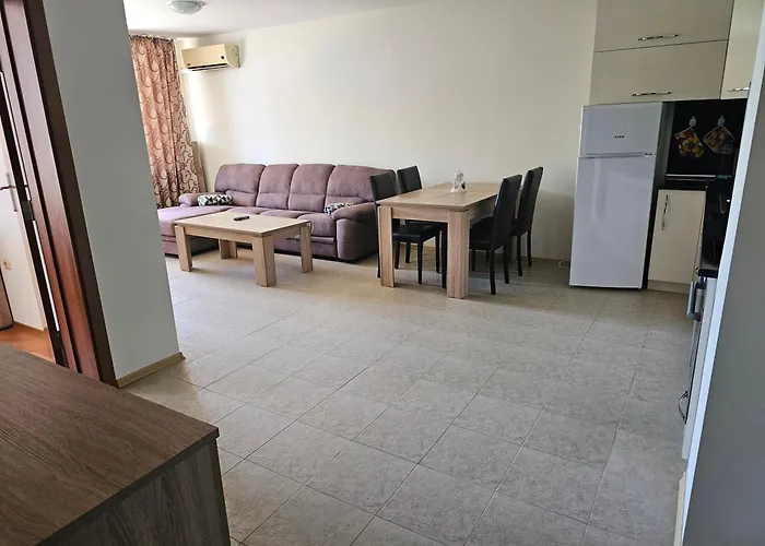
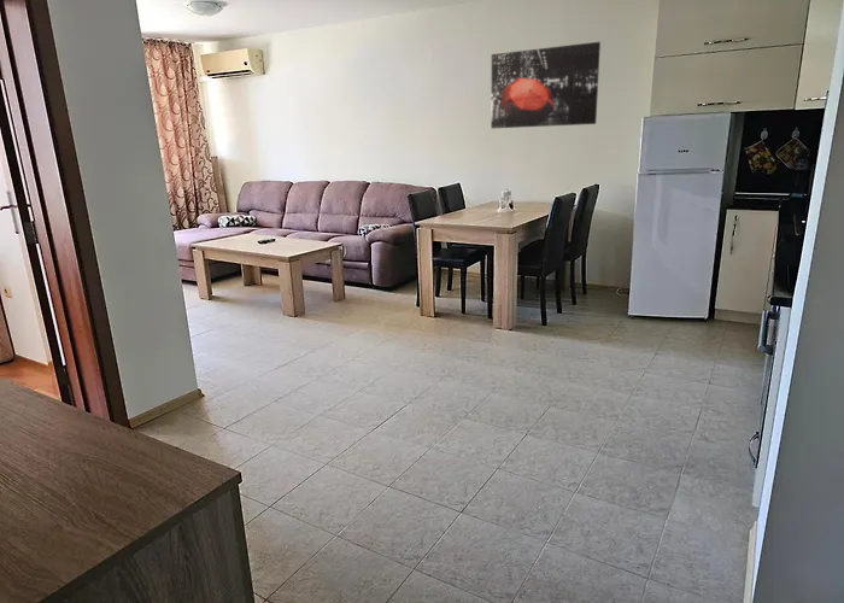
+ wall art [490,41,602,129]
